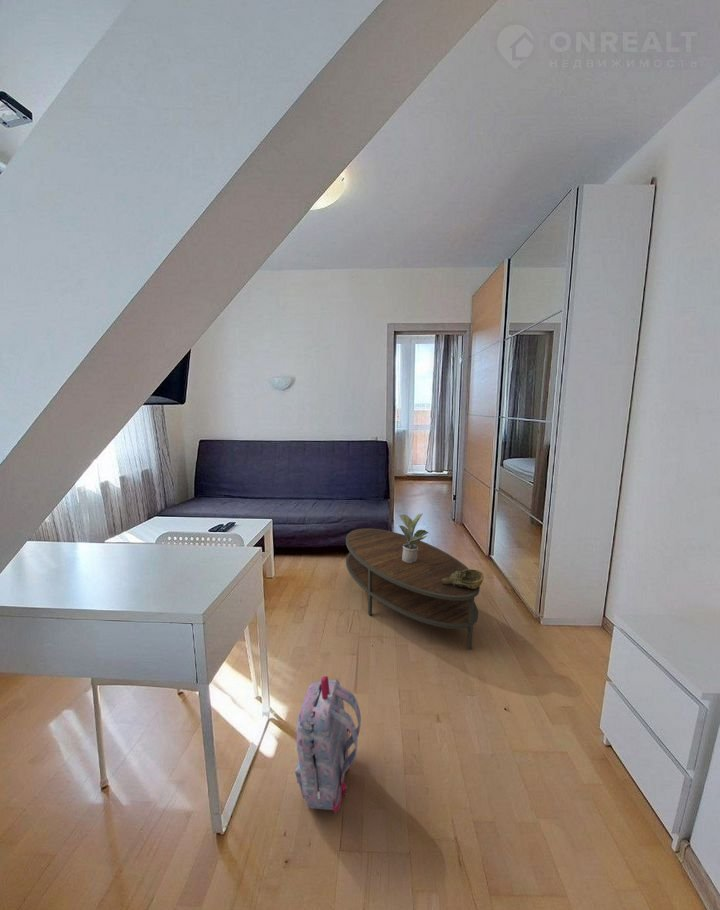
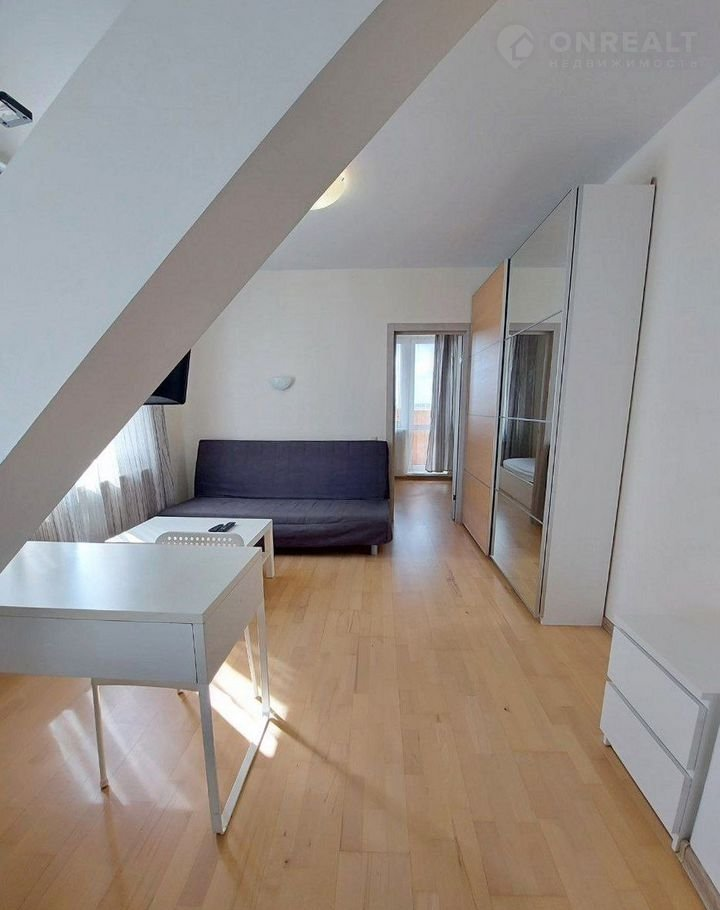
- potted plant [398,513,429,563]
- coffee table [345,528,481,651]
- decorative bowl [442,568,485,589]
- backpack [294,675,362,814]
